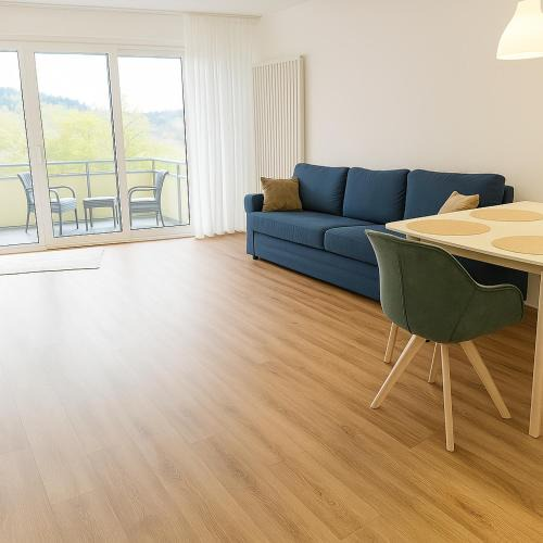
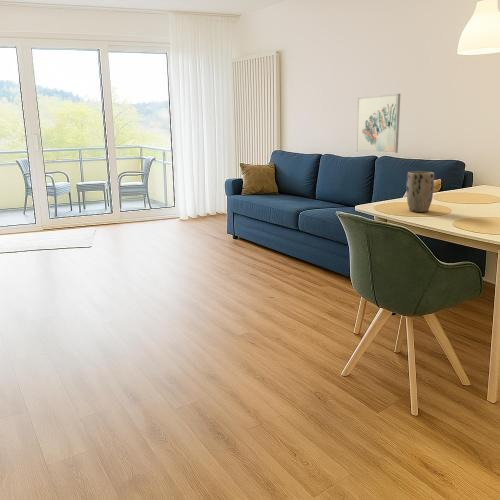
+ wall art [355,93,401,154]
+ plant pot [405,171,435,213]
